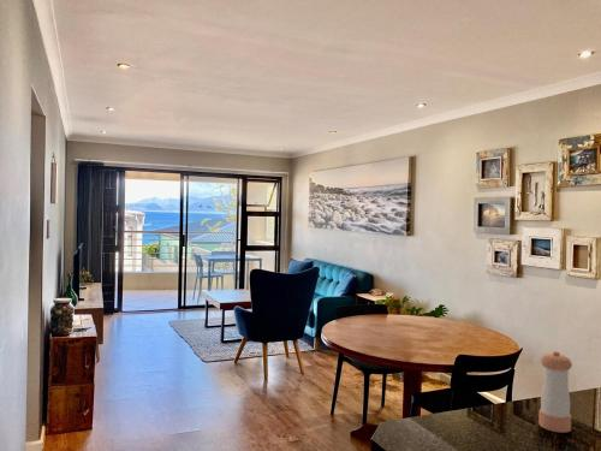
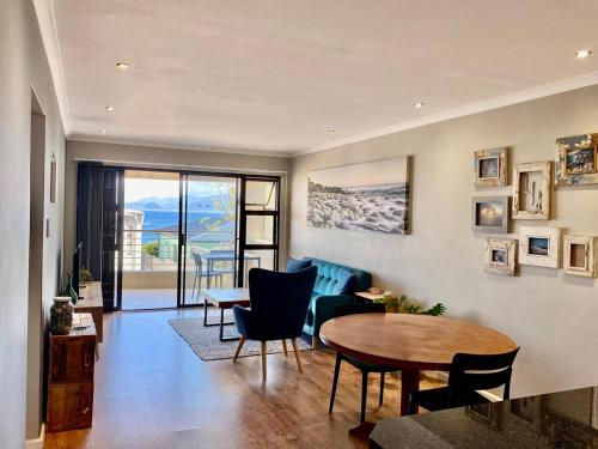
- pepper shaker [537,350,573,434]
